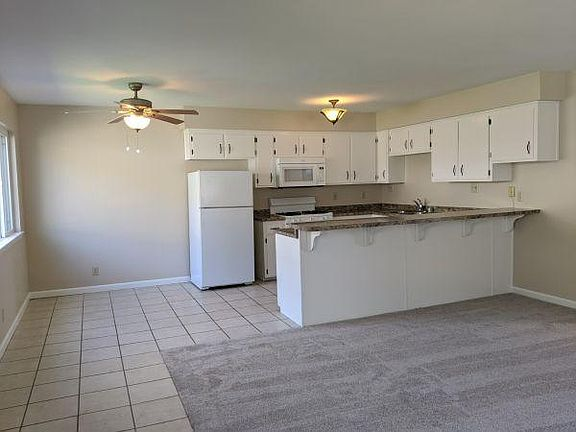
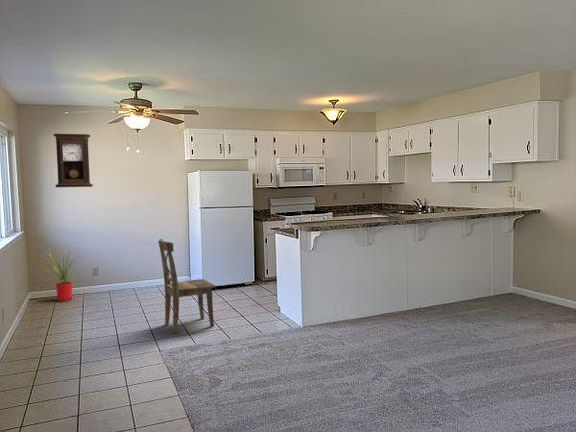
+ pendulum clock [52,133,94,188]
+ house plant [39,247,83,302]
+ dining chair [157,238,216,334]
